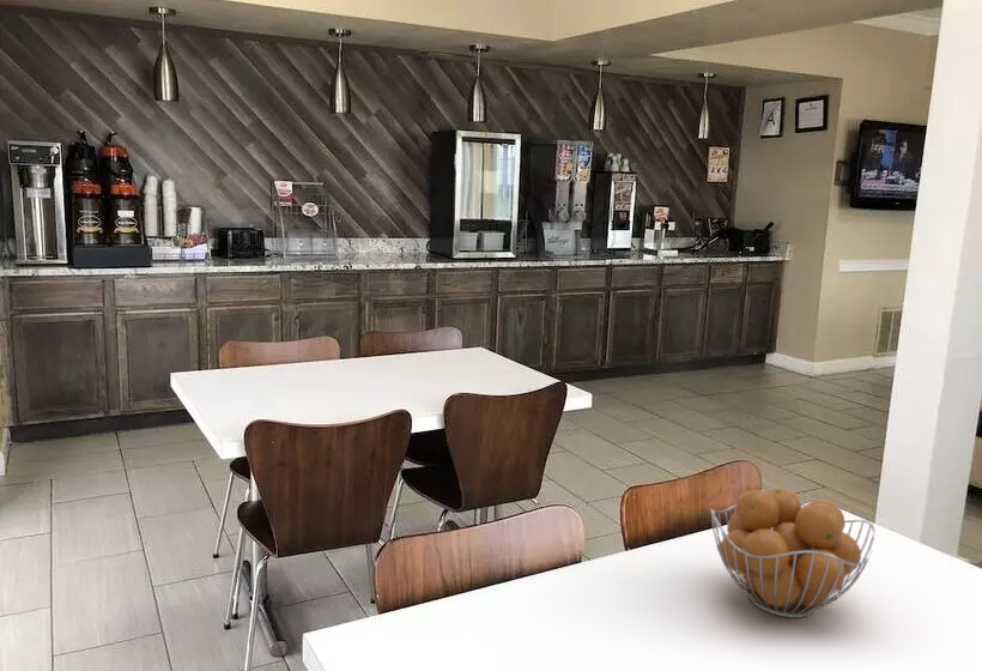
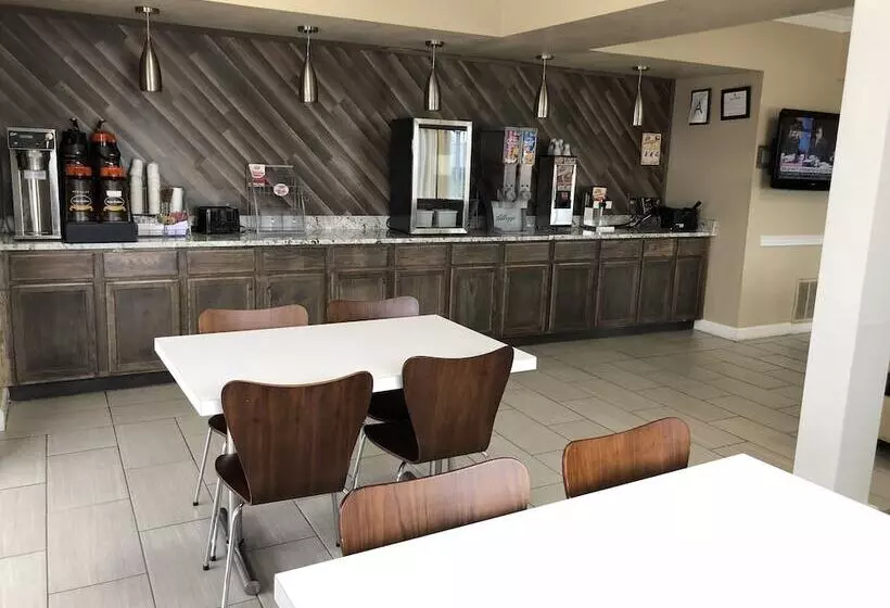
- fruit basket [709,488,877,619]
